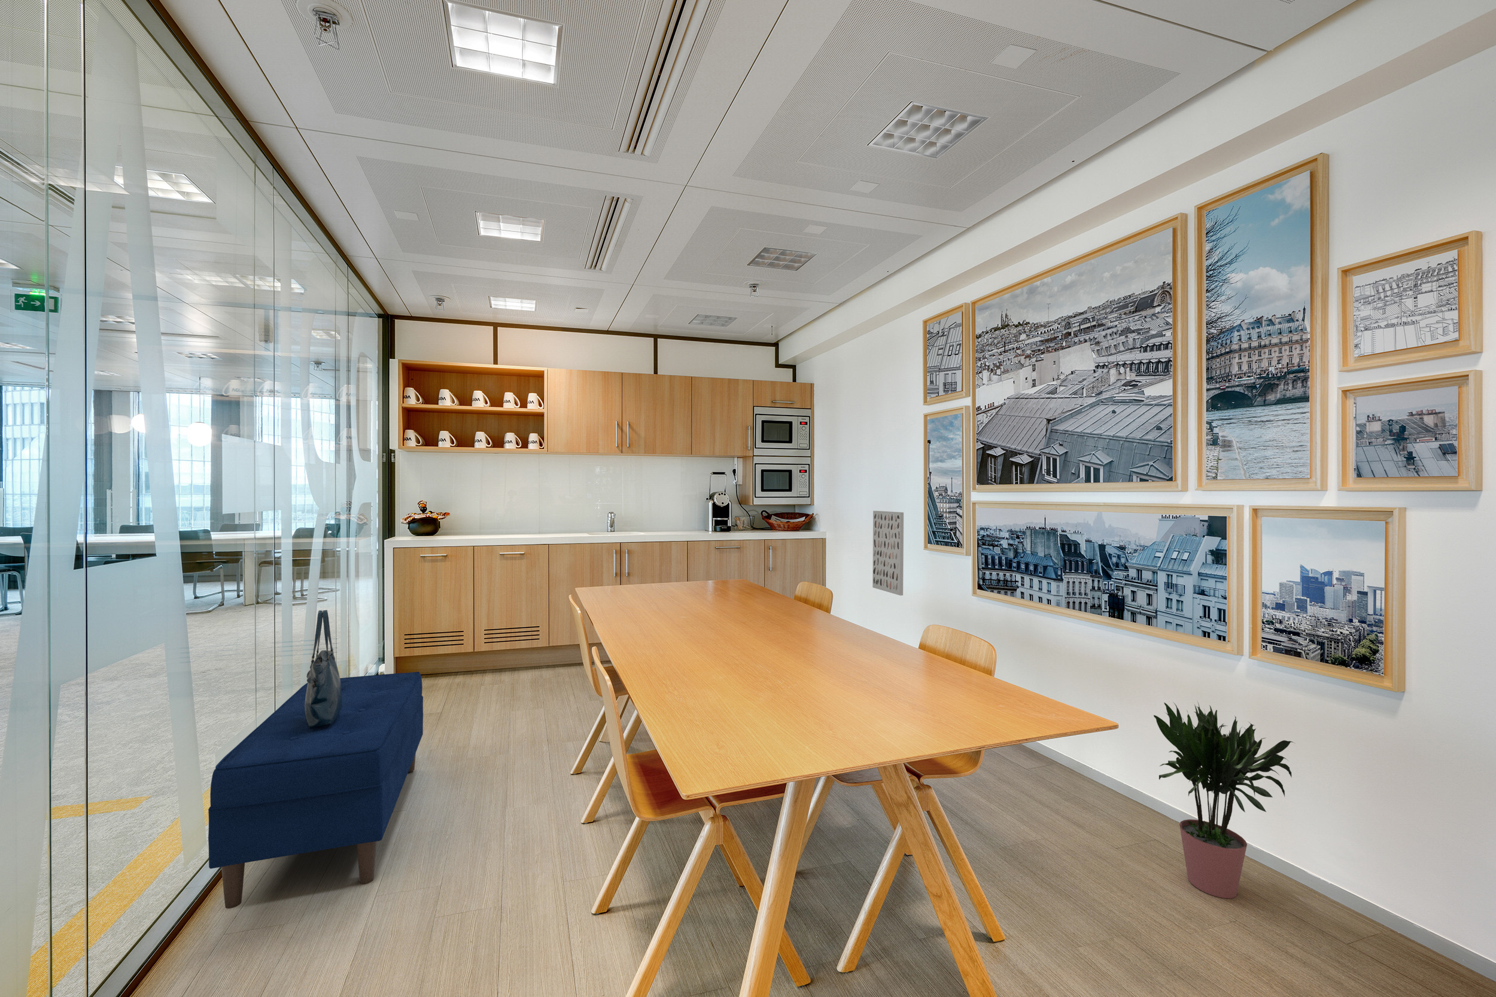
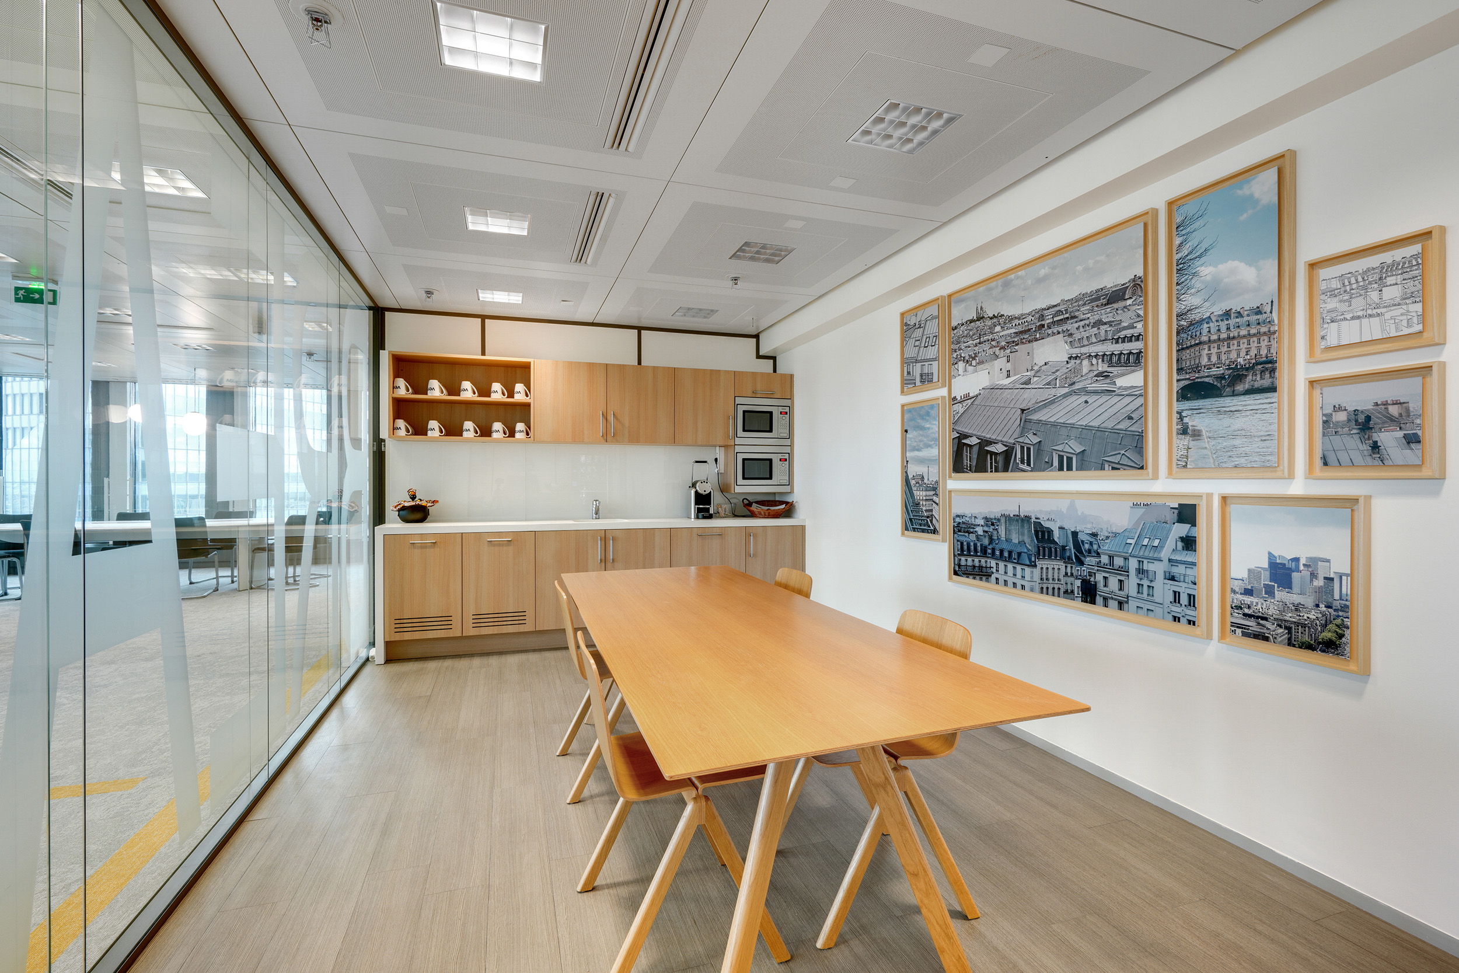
- bench [208,671,424,909]
- potted plant [1153,701,1296,899]
- wall art [872,510,904,596]
- tote bag [305,610,343,729]
